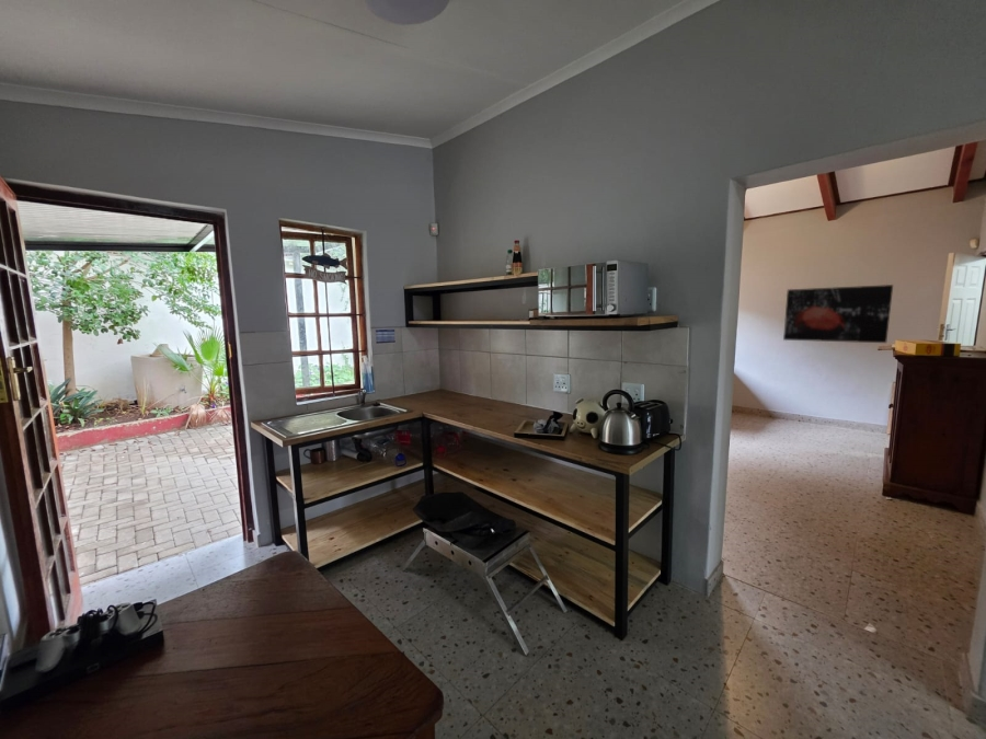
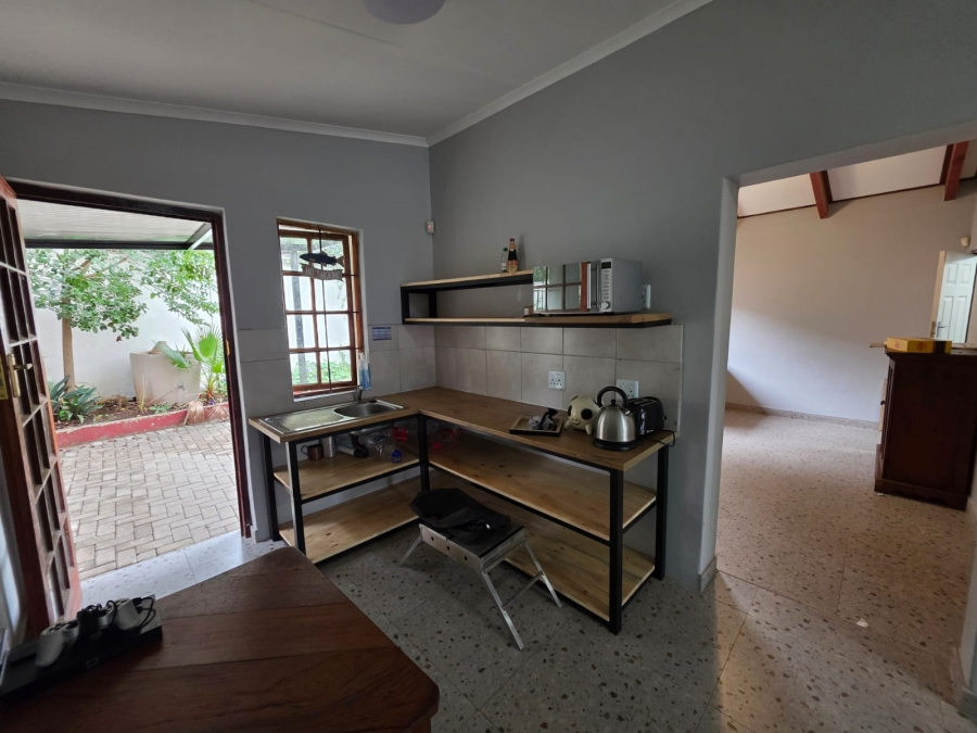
- wall art [782,284,894,344]
